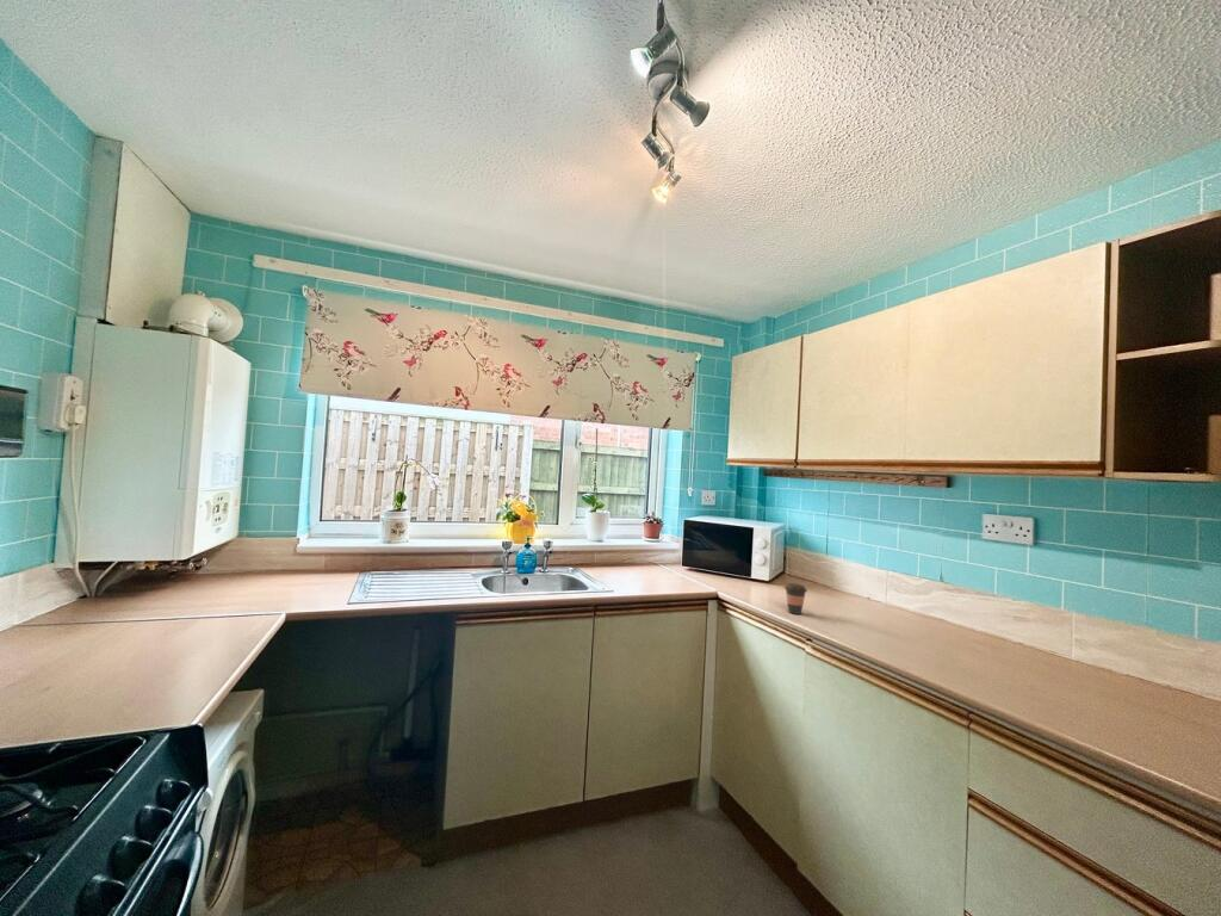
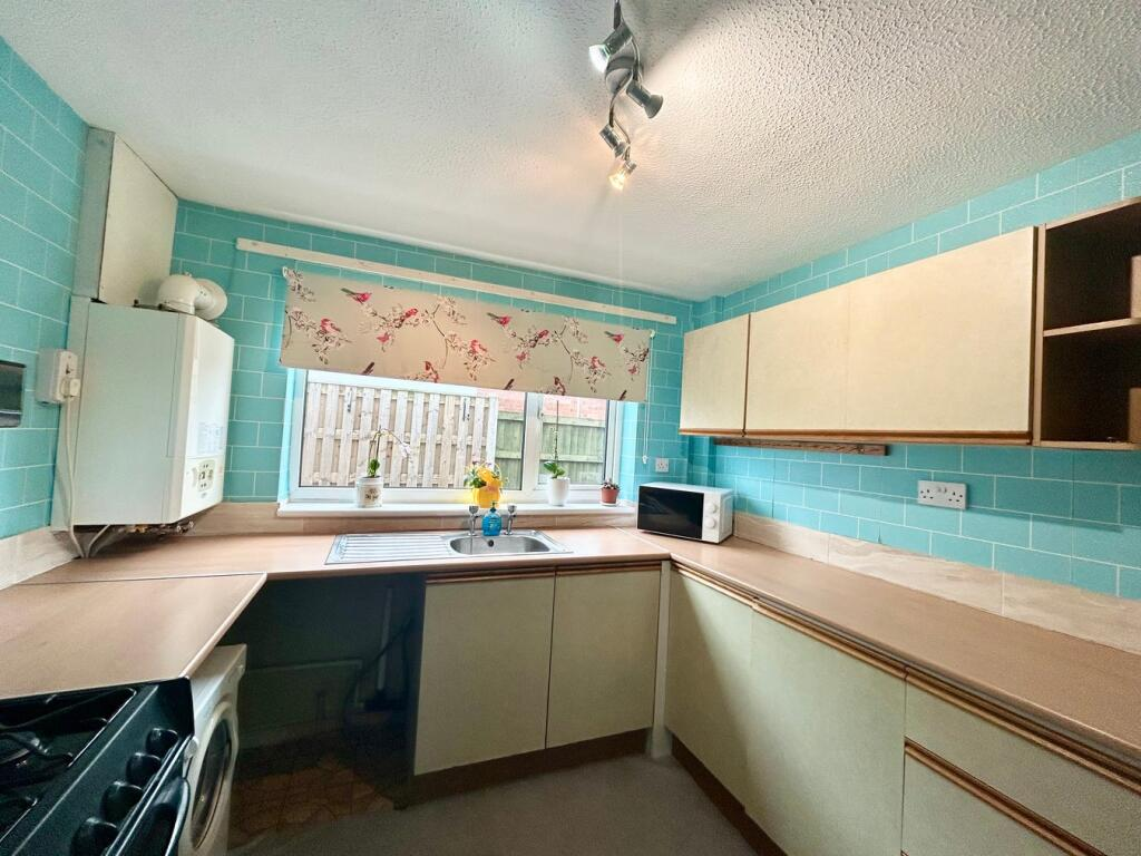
- coffee cup [783,582,808,615]
